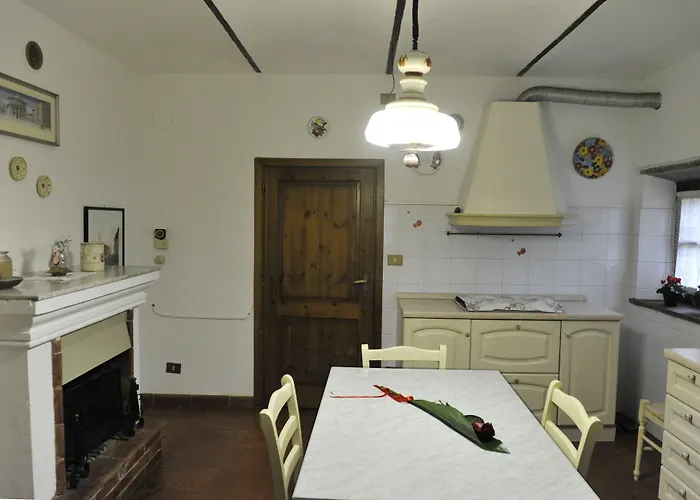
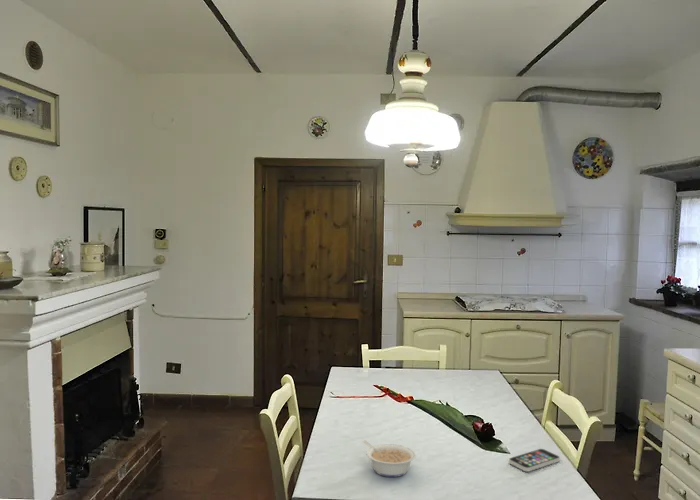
+ smartphone [508,448,561,473]
+ legume [362,440,417,478]
